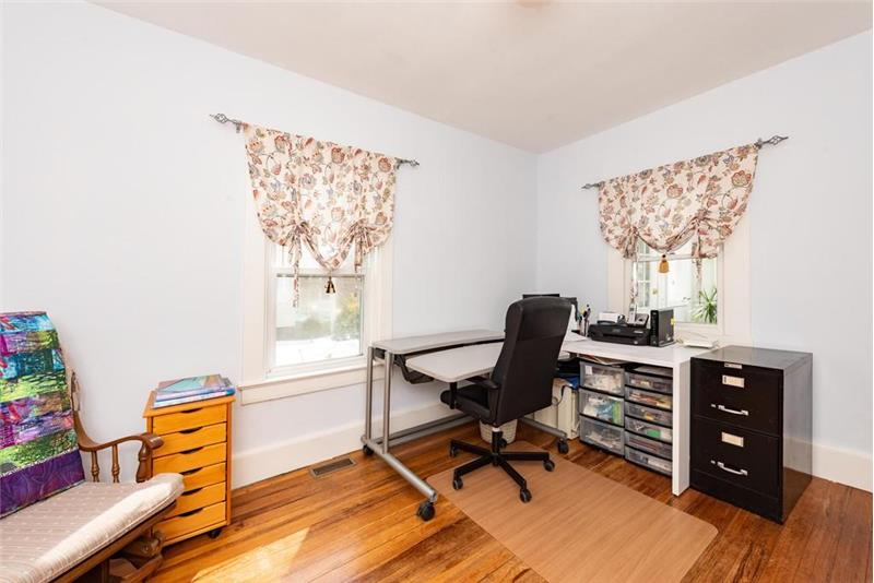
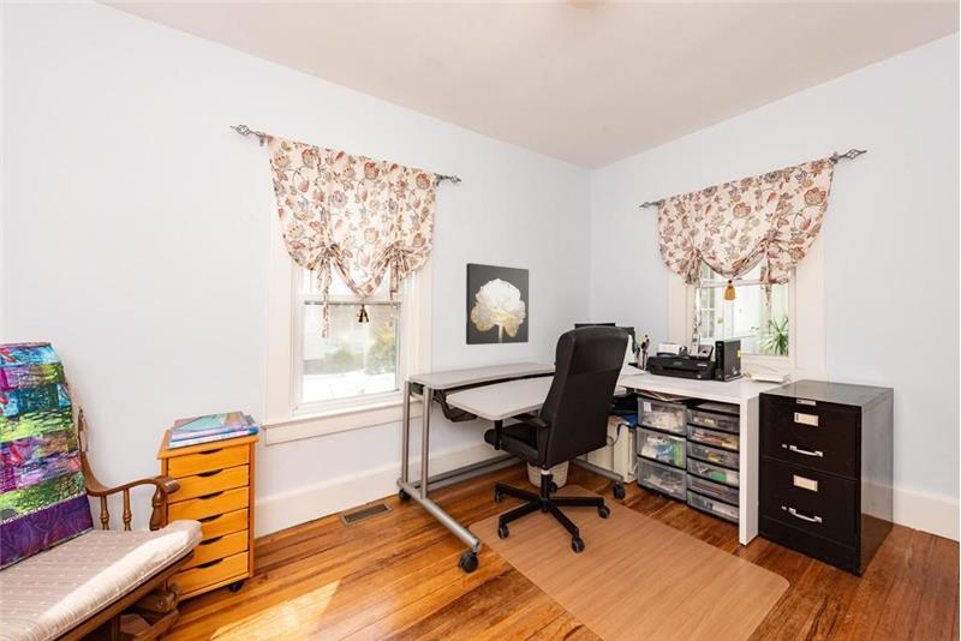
+ wall art [465,262,530,346]
